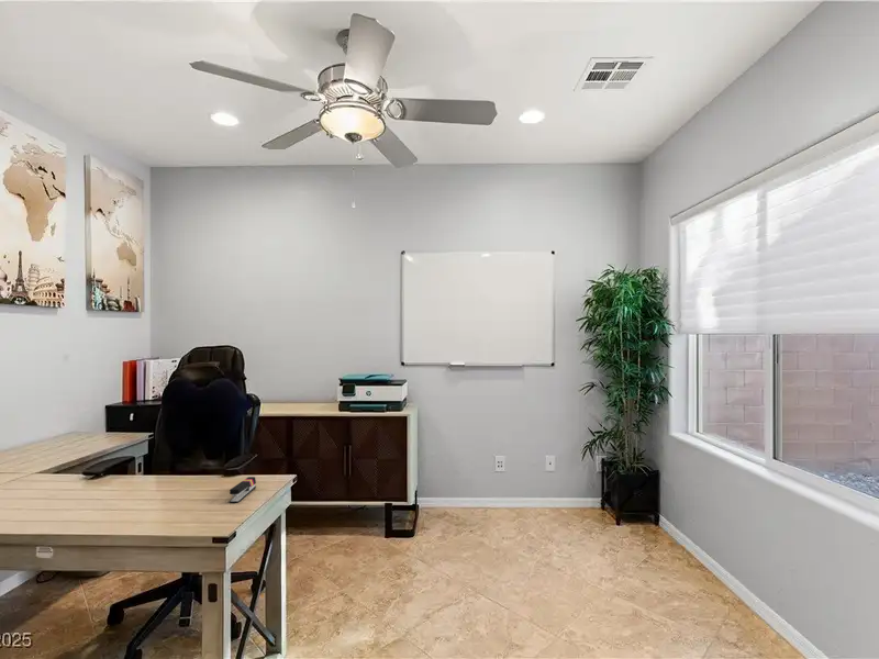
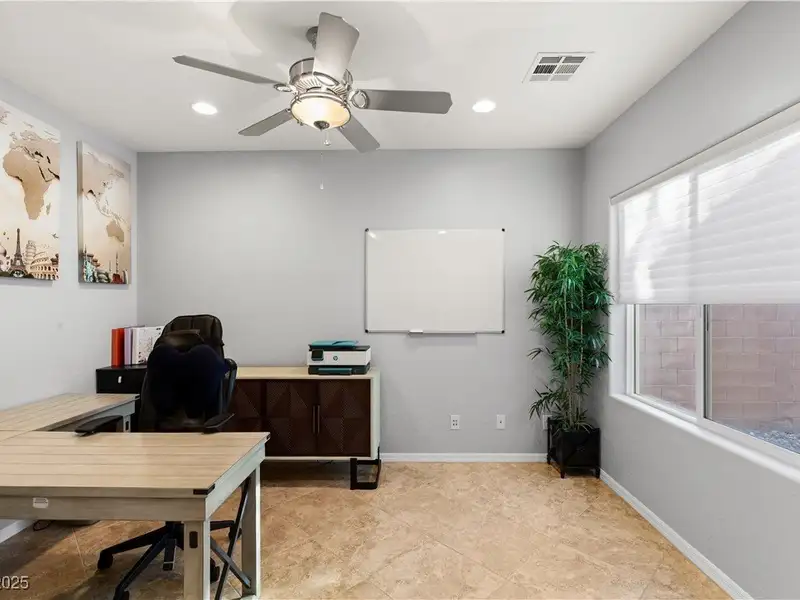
- stapler [229,476,257,504]
